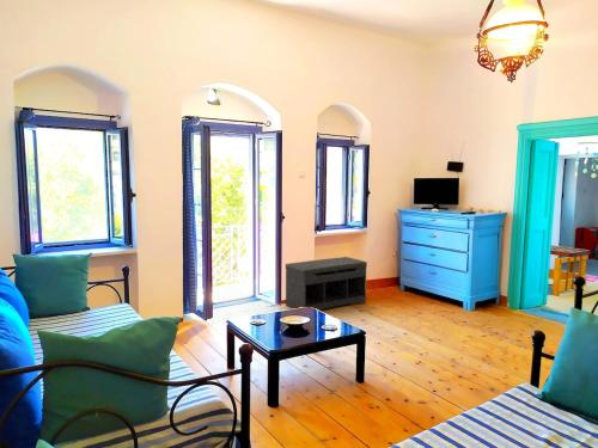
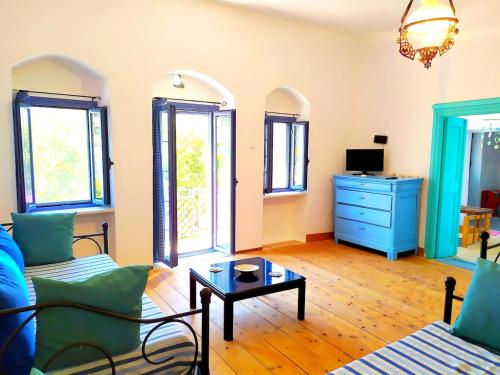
- bench [285,256,368,312]
